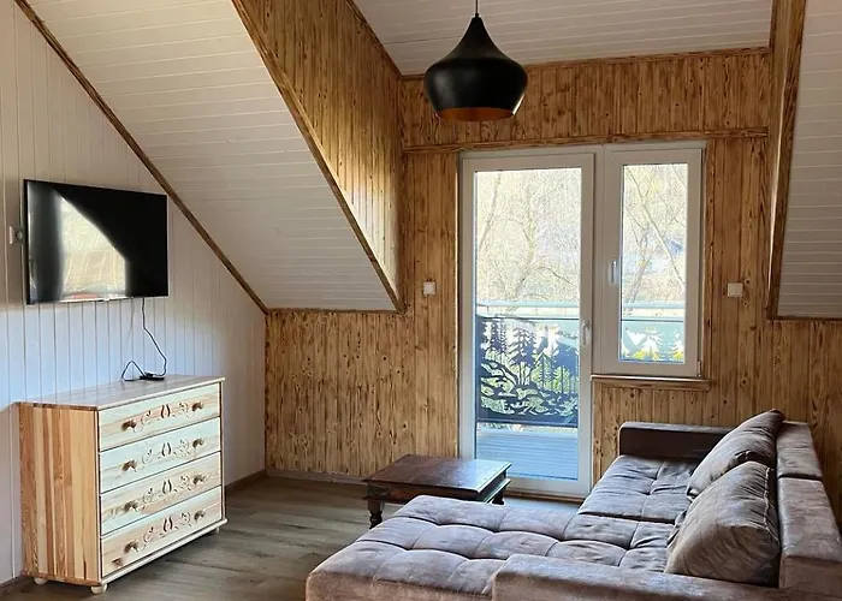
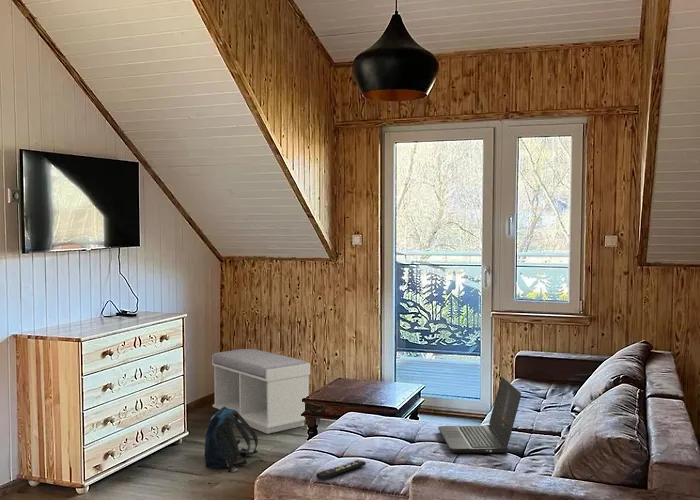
+ laptop computer [437,376,522,454]
+ bench [211,348,311,435]
+ remote control [315,459,367,481]
+ backpack [203,407,259,473]
